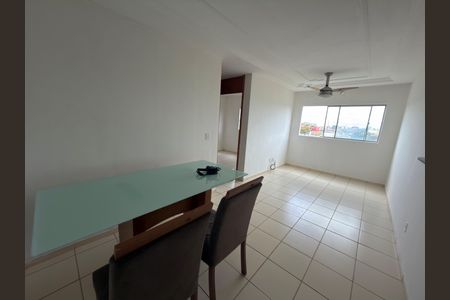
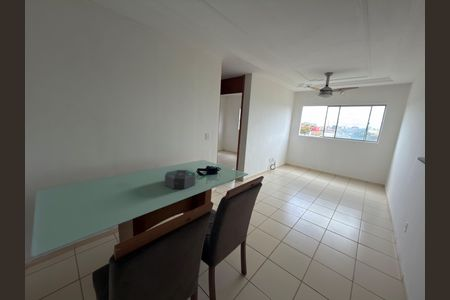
+ speaker [164,169,196,190]
